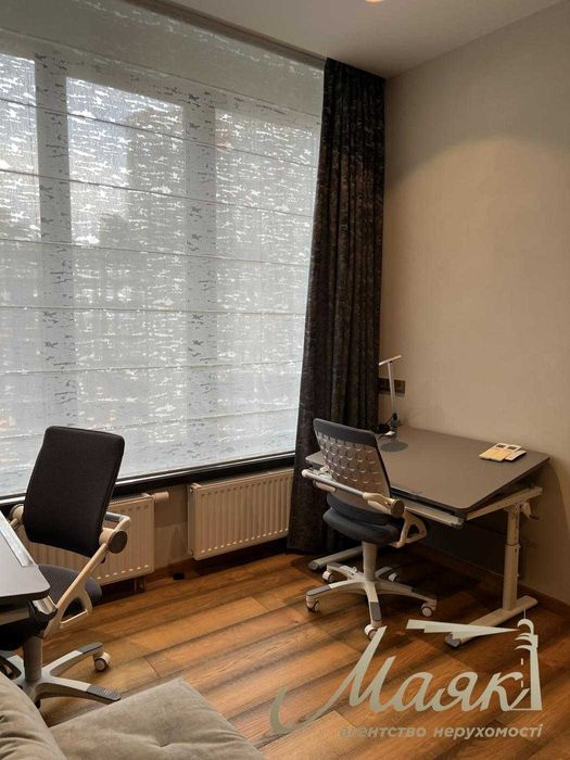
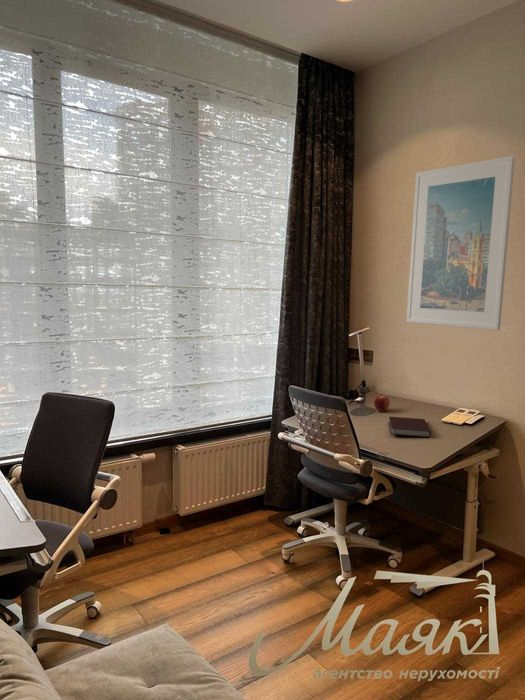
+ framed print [406,155,516,331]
+ apple [373,393,391,413]
+ notebook [388,416,432,438]
